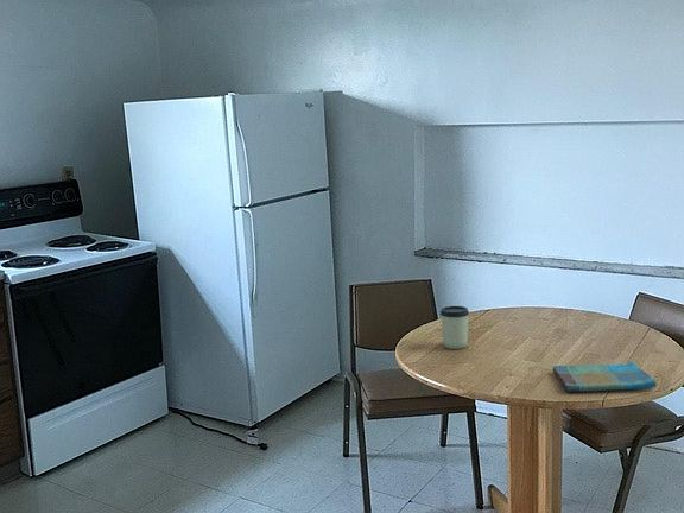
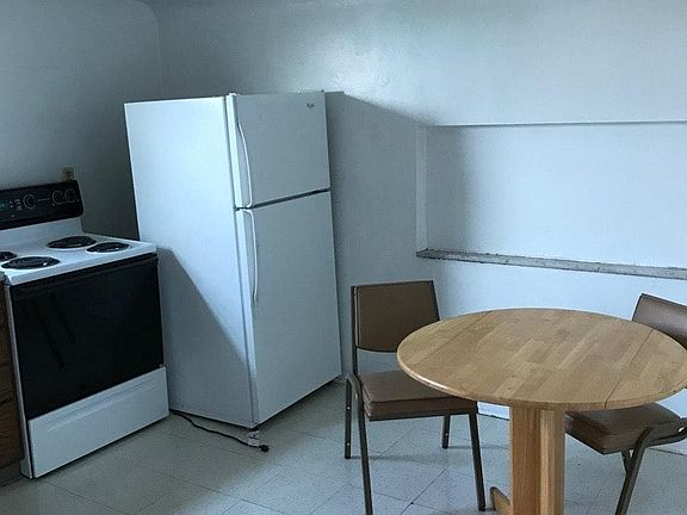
- dish towel [552,361,658,393]
- cup [439,305,470,350]
